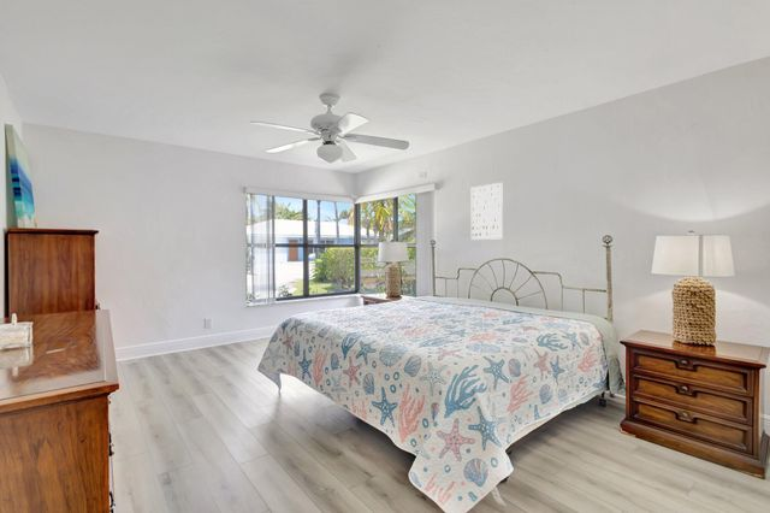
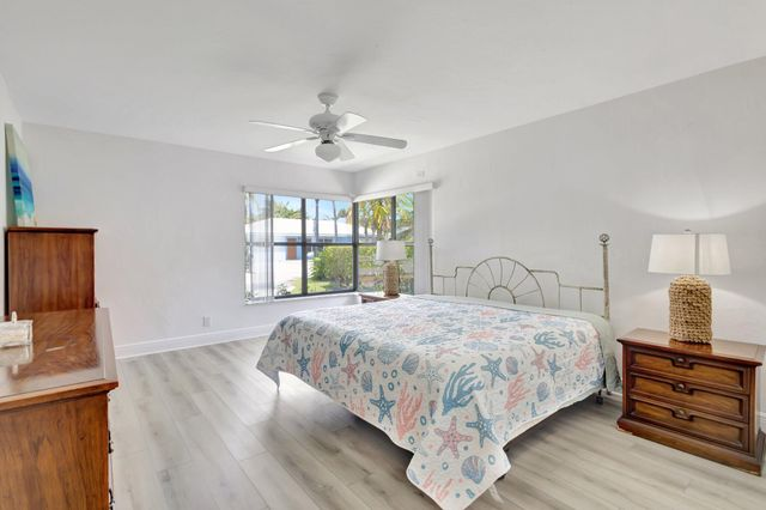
- wall art [470,182,504,241]
